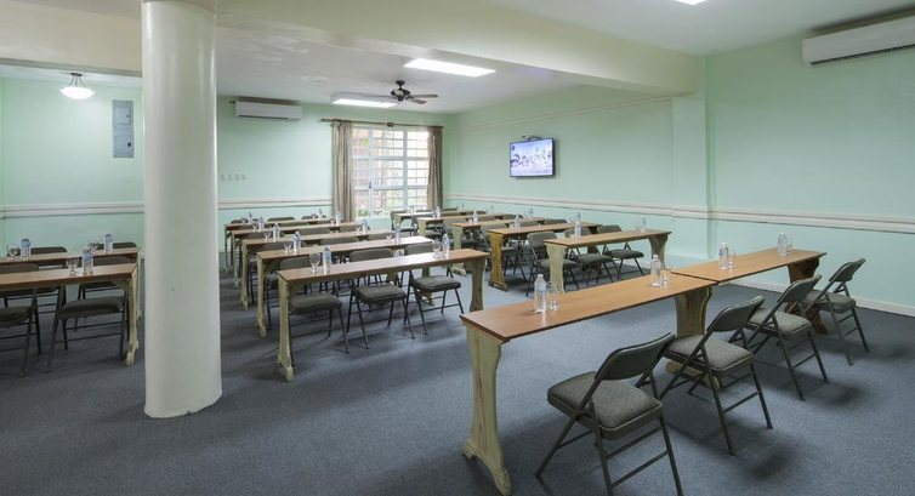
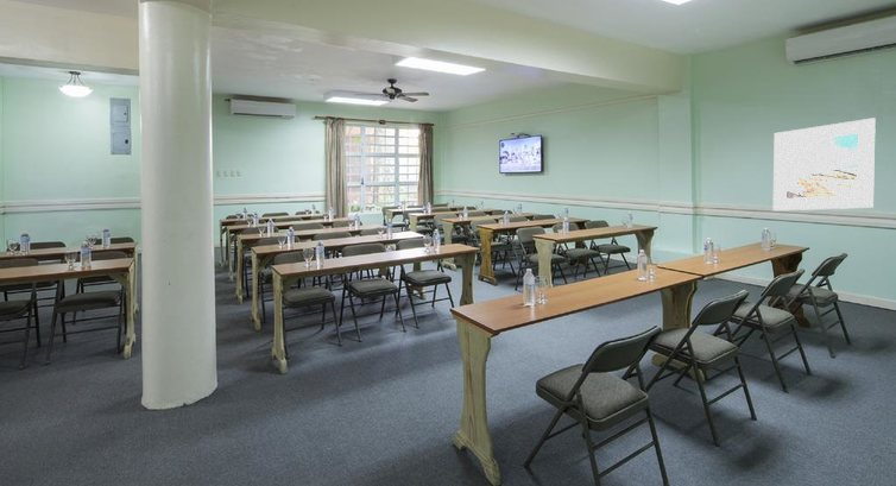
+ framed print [772,116,877,212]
